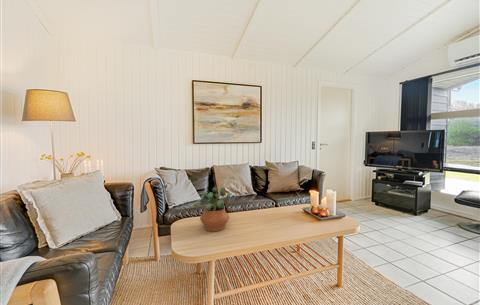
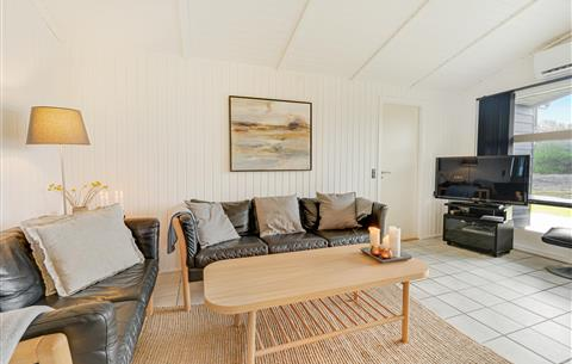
- potted plant [193,186,231,232]
